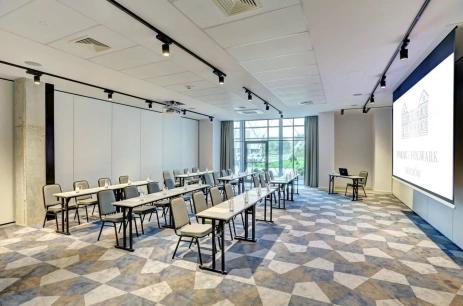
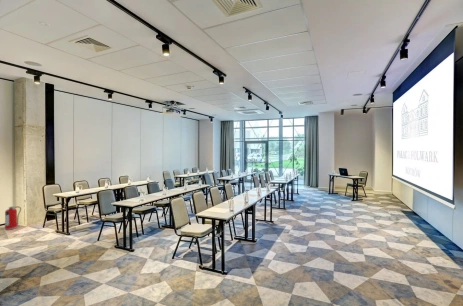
+ fire extinguisher [4,205,22,231]
